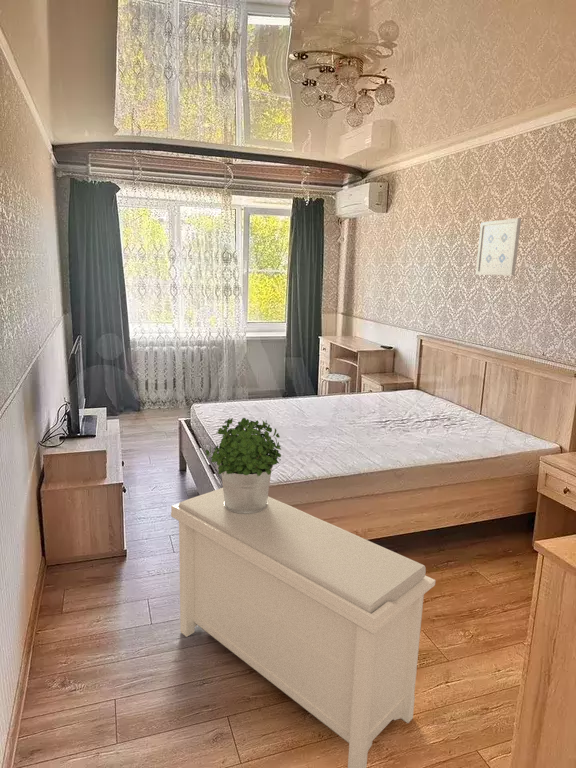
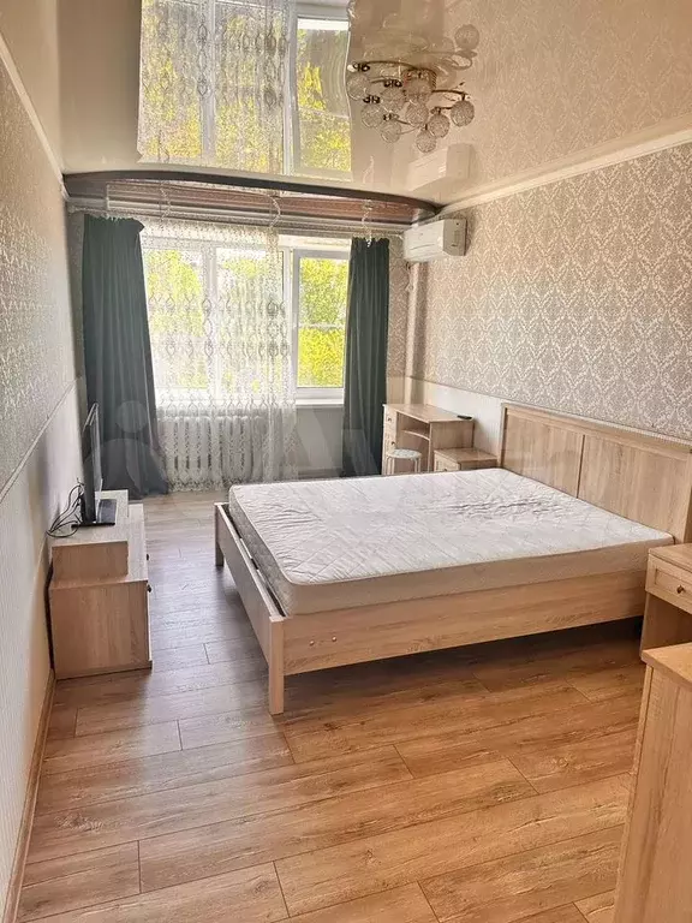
- wall art [475,217,522,276]
- bench [170,487,437,768]
- potted plant [205,417,282,514]
